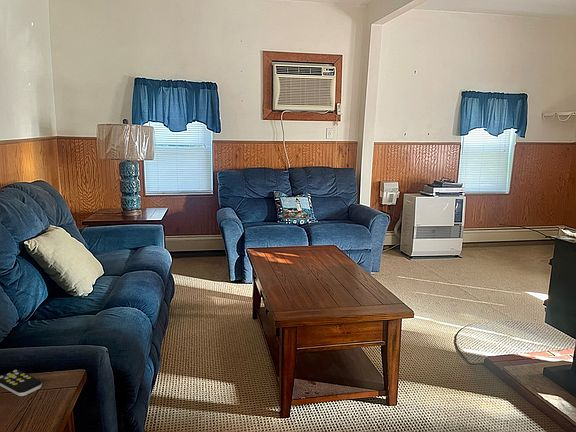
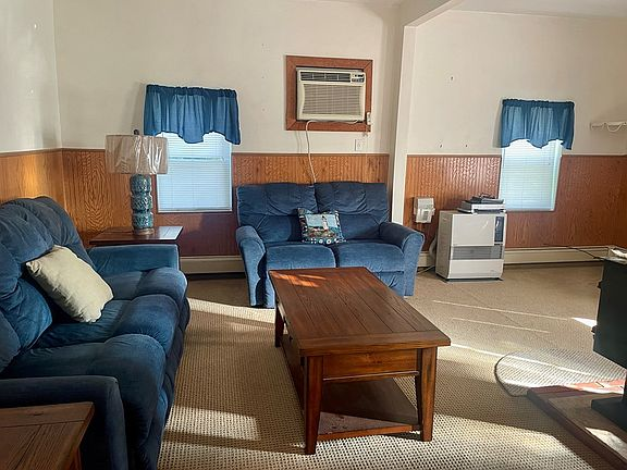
- remote control [0,369,43,397]
